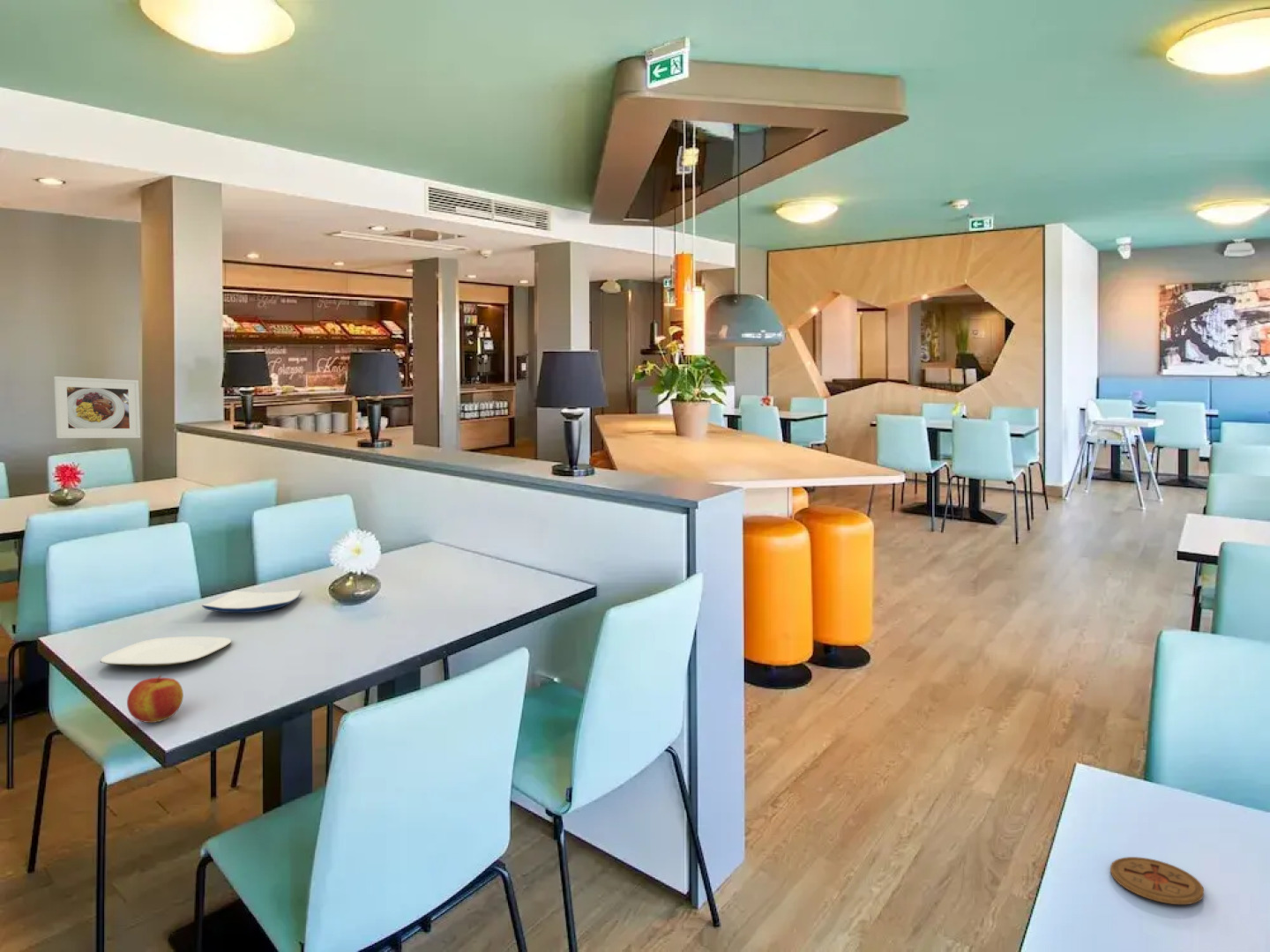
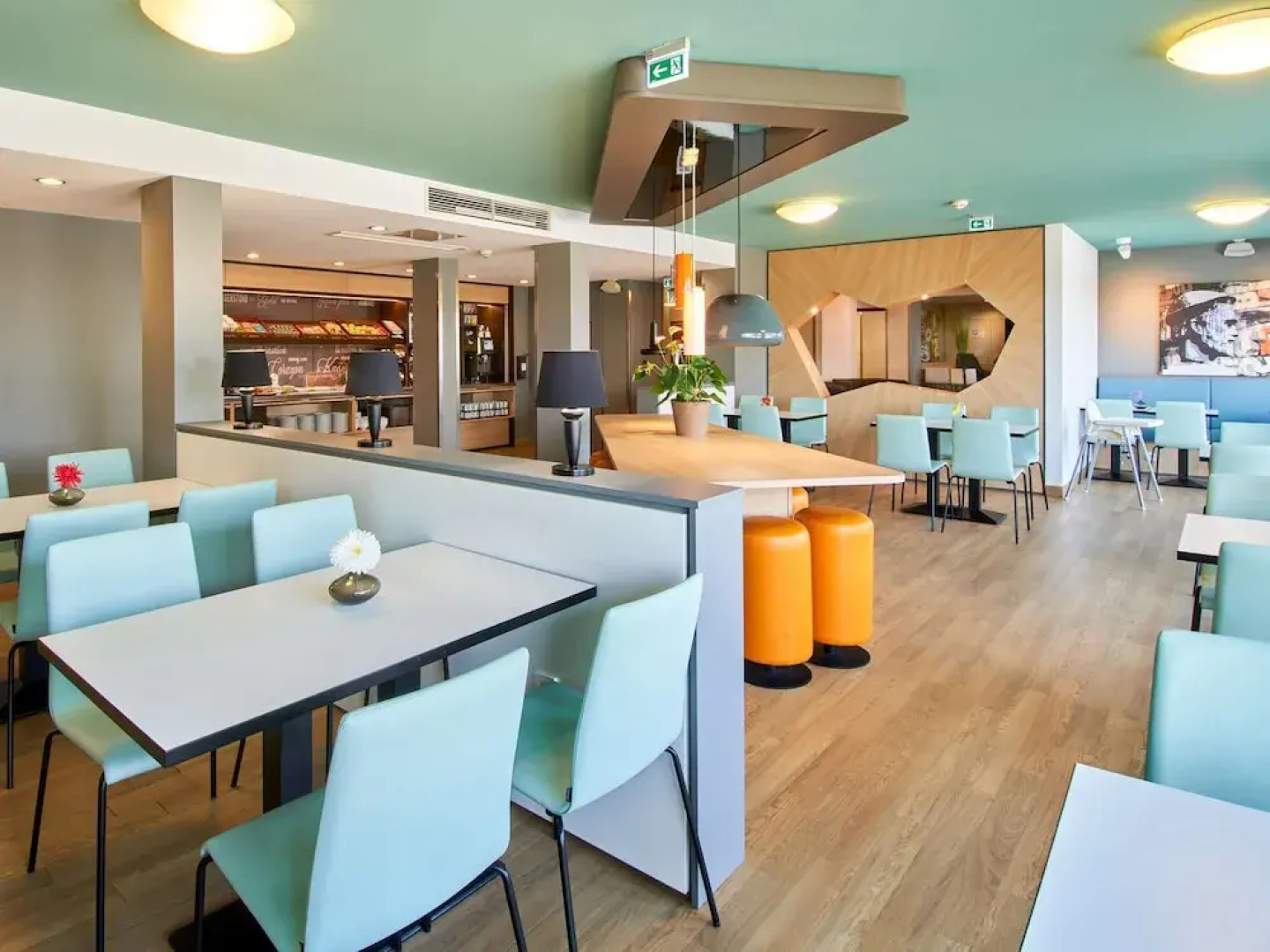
- plate [201,589,303,614]
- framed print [53,376,141,439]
- plate [99,636,232,667]
- coaster [1109,856,1205,905]
- apple [126,674,184,724]
